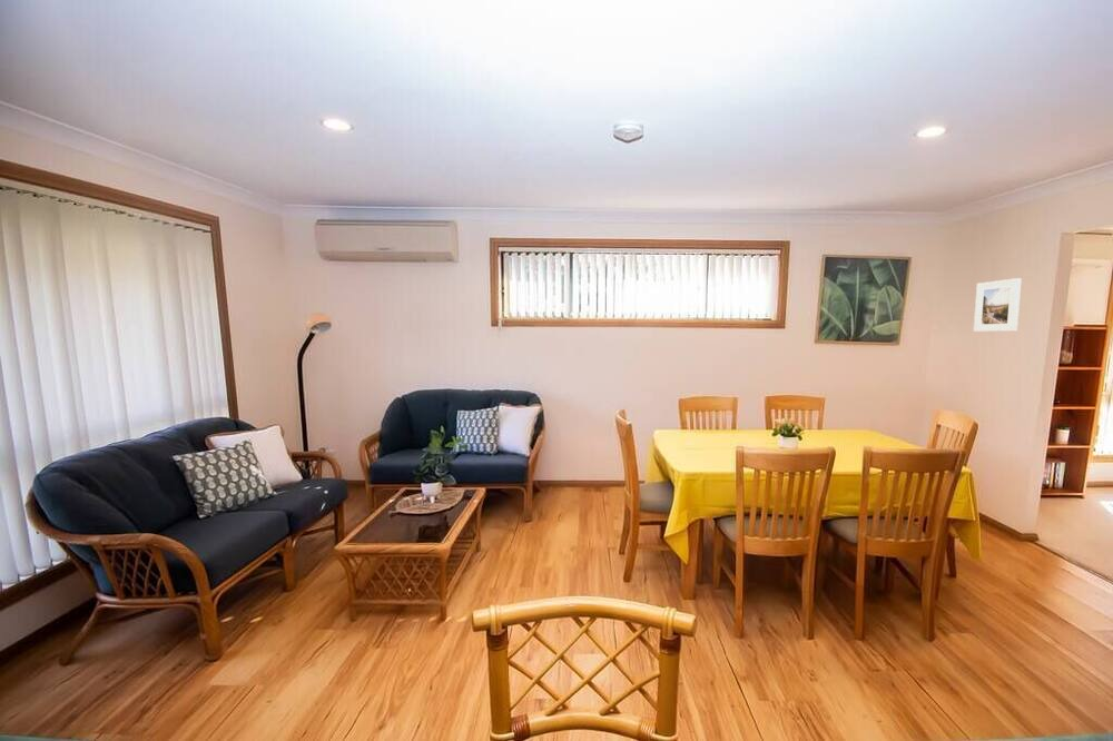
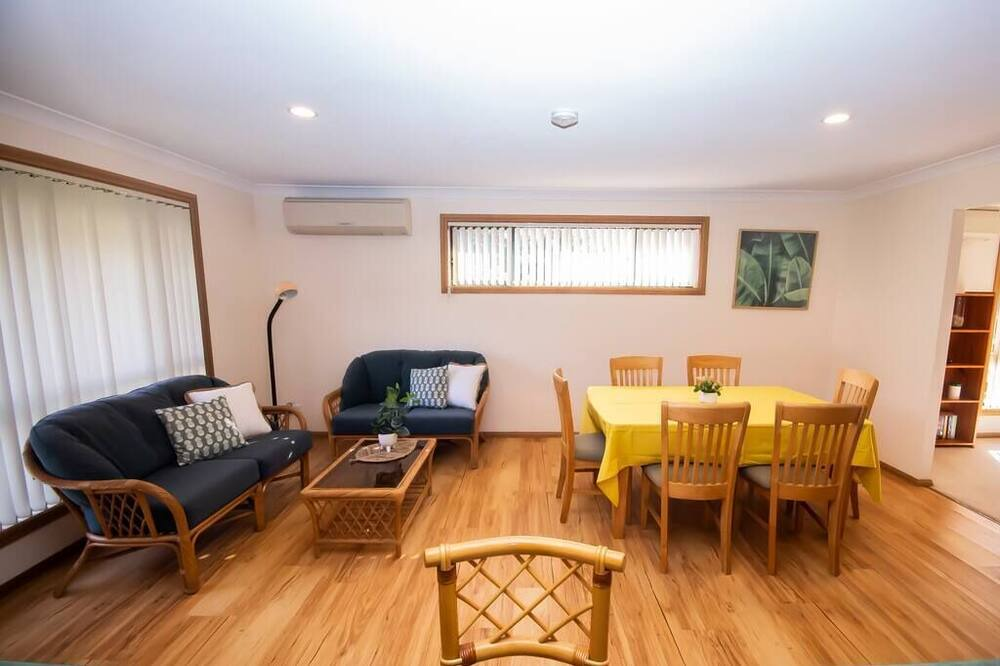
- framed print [973,277,1023,333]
